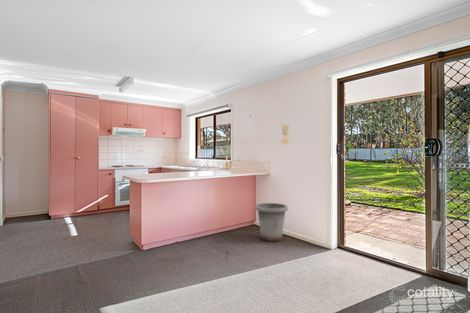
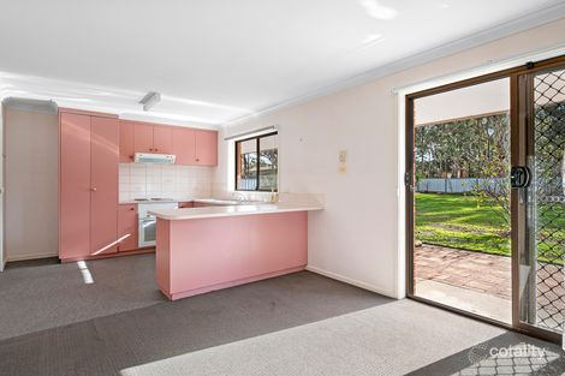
- trash can [254,202,289,243]
